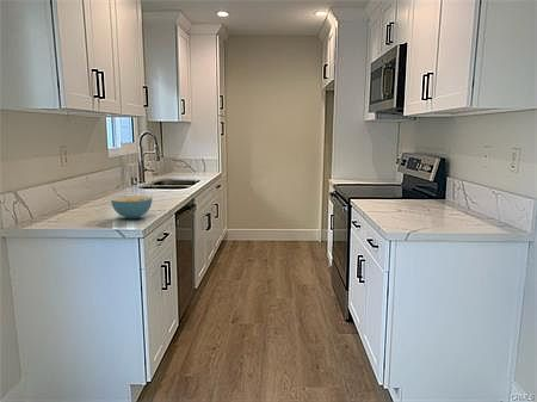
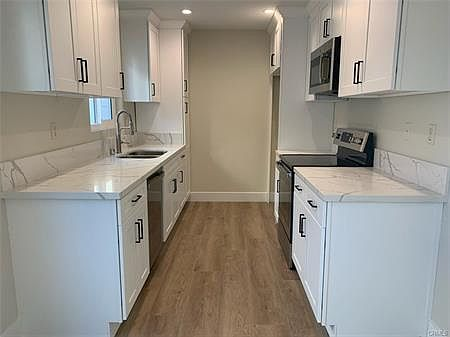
- cereal bowl [110,194,154,219]
